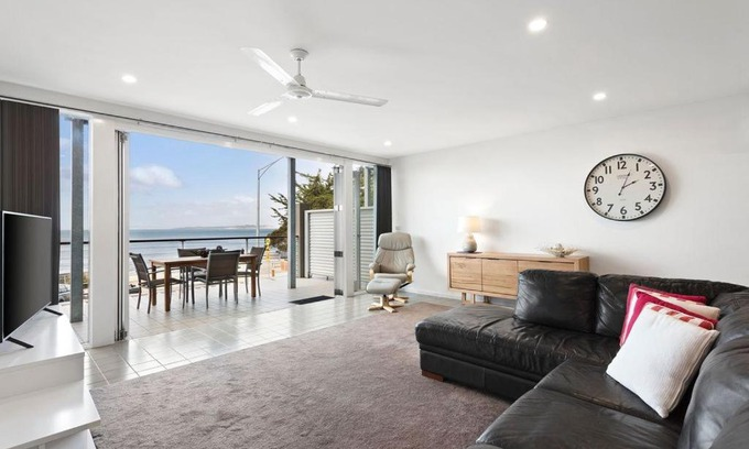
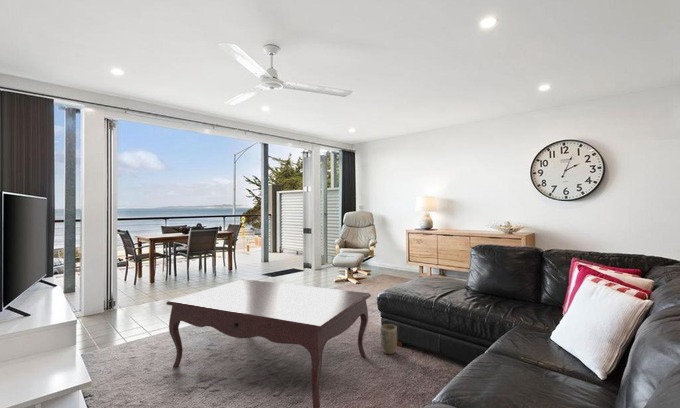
+ coffee table [165,278,372,408]
+ plant pot [380,323,398,355]
